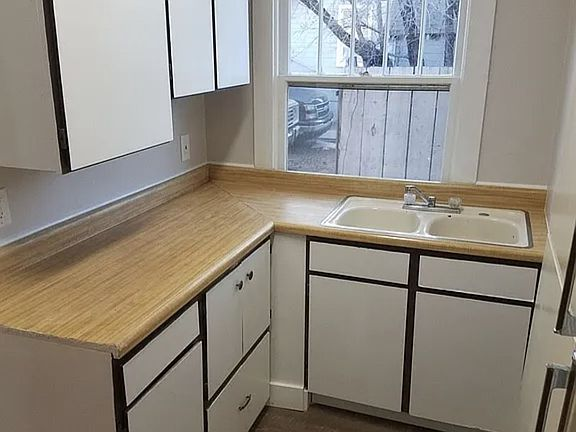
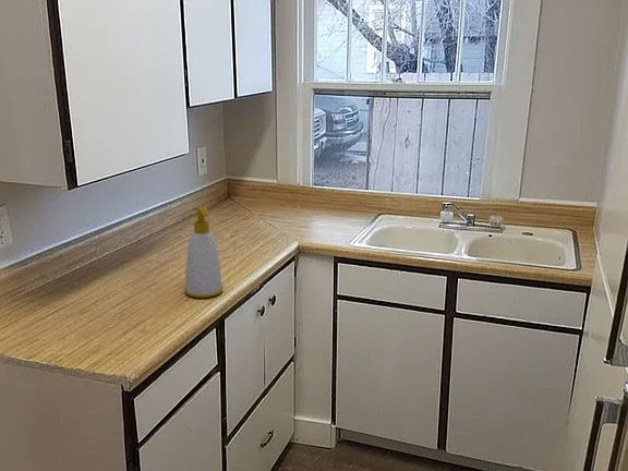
+ soap bottle [184,205,224,299]
